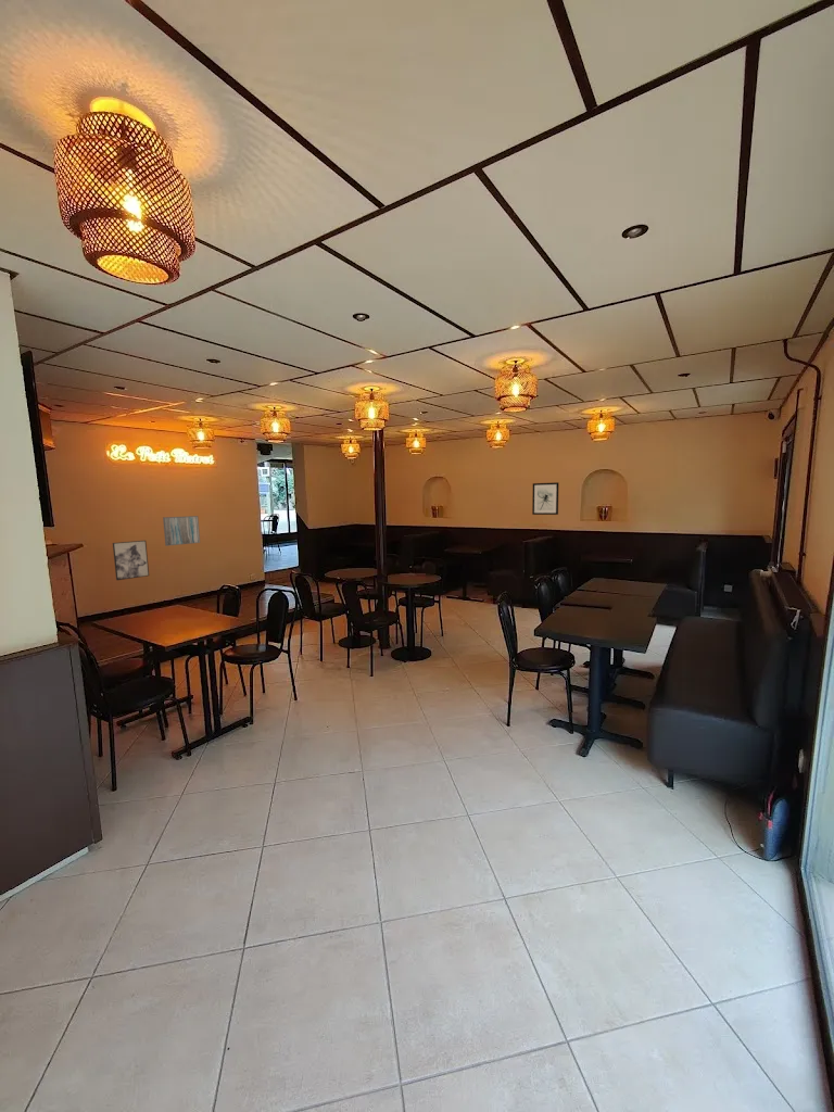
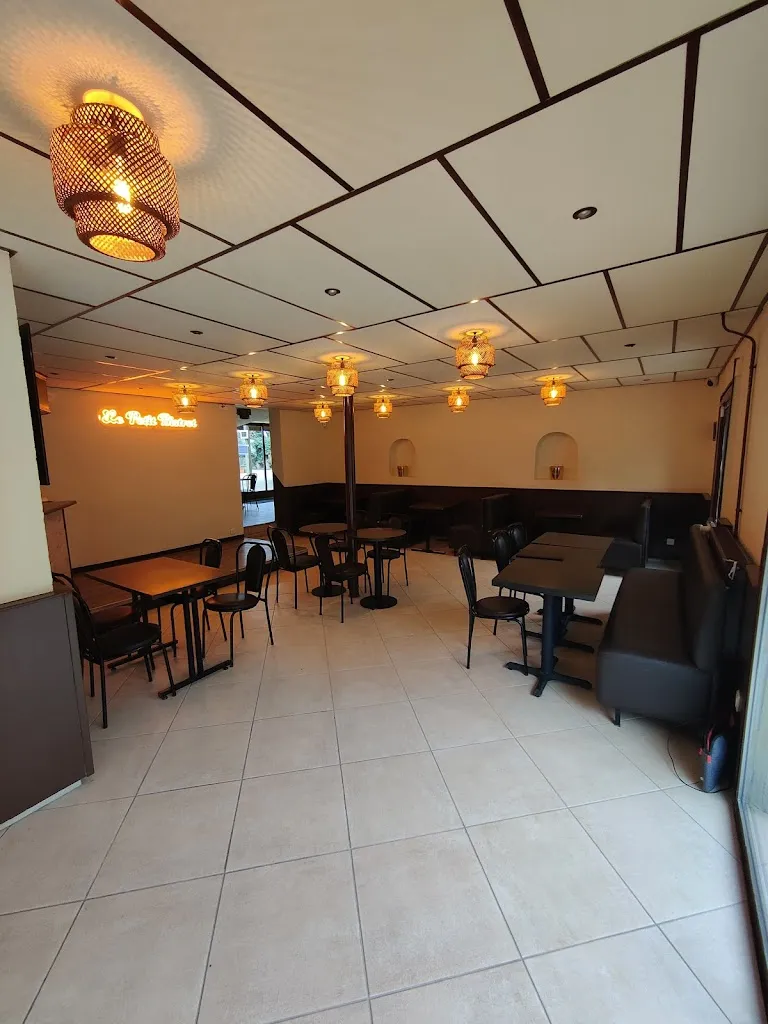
- wall art [112,540,150,581]
- wall art [162,515,201,547]
- wall art [531,481,560,516]
